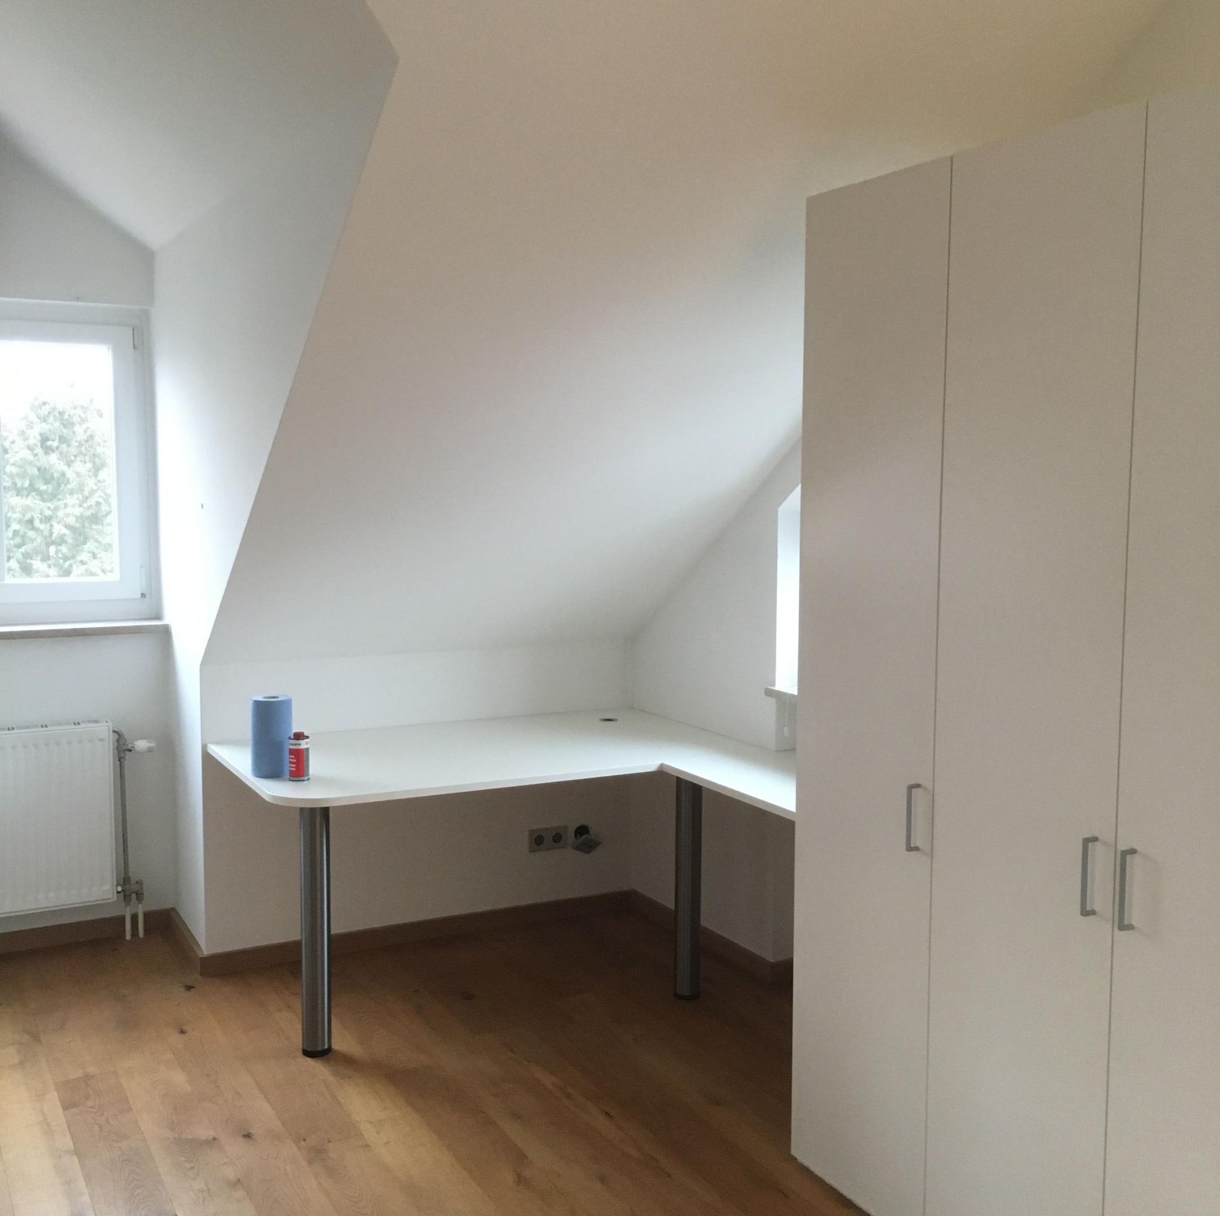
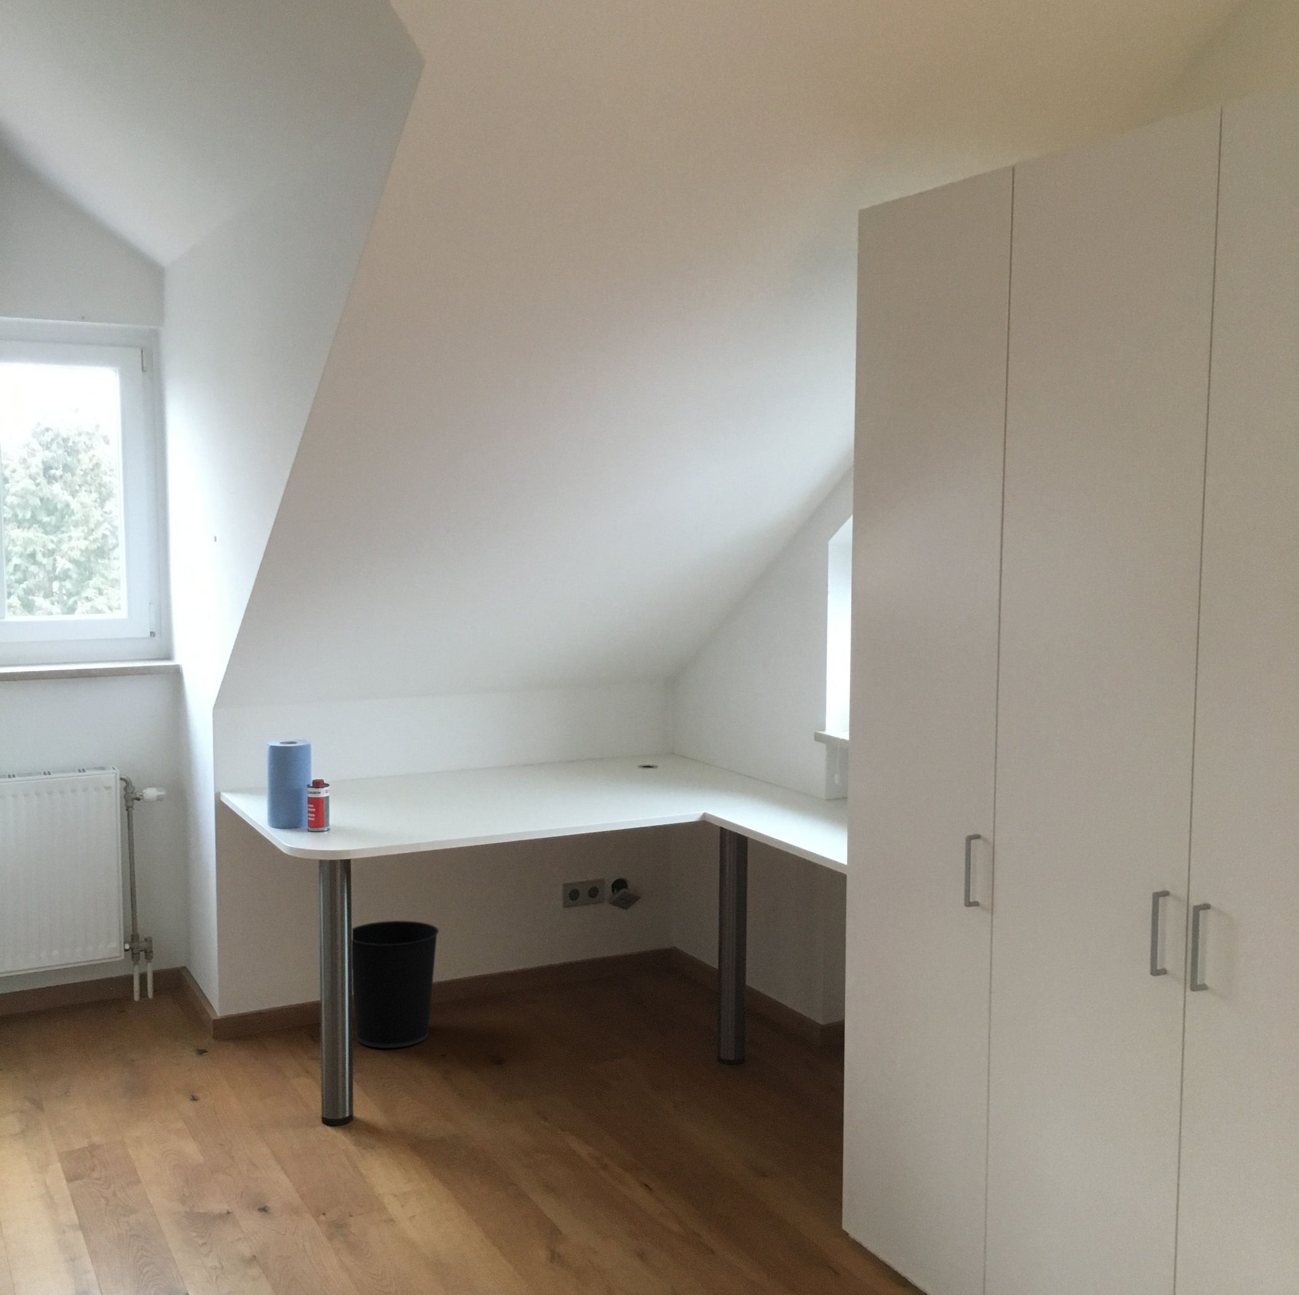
+ wastebasket [351,920,440,1048]
